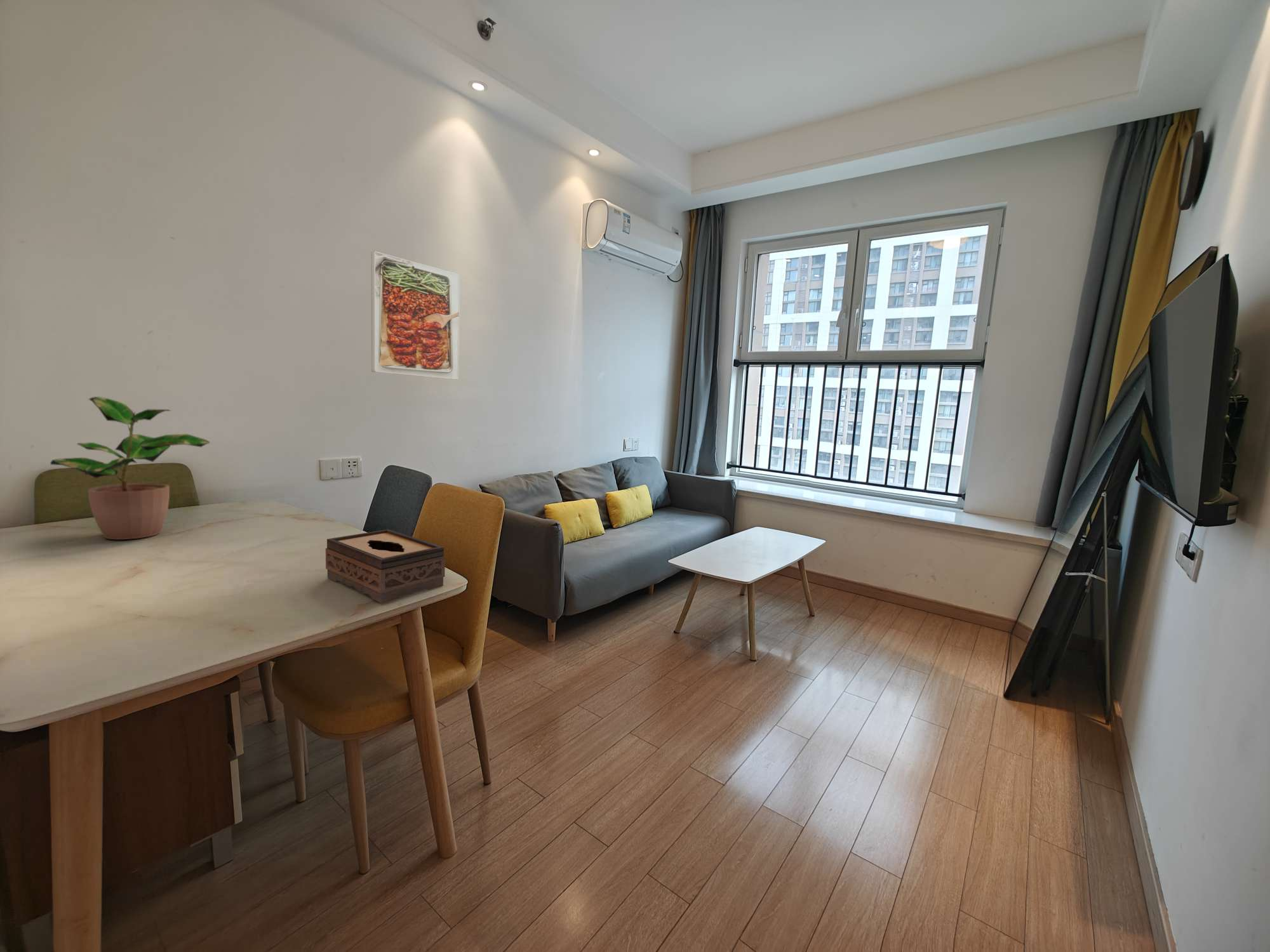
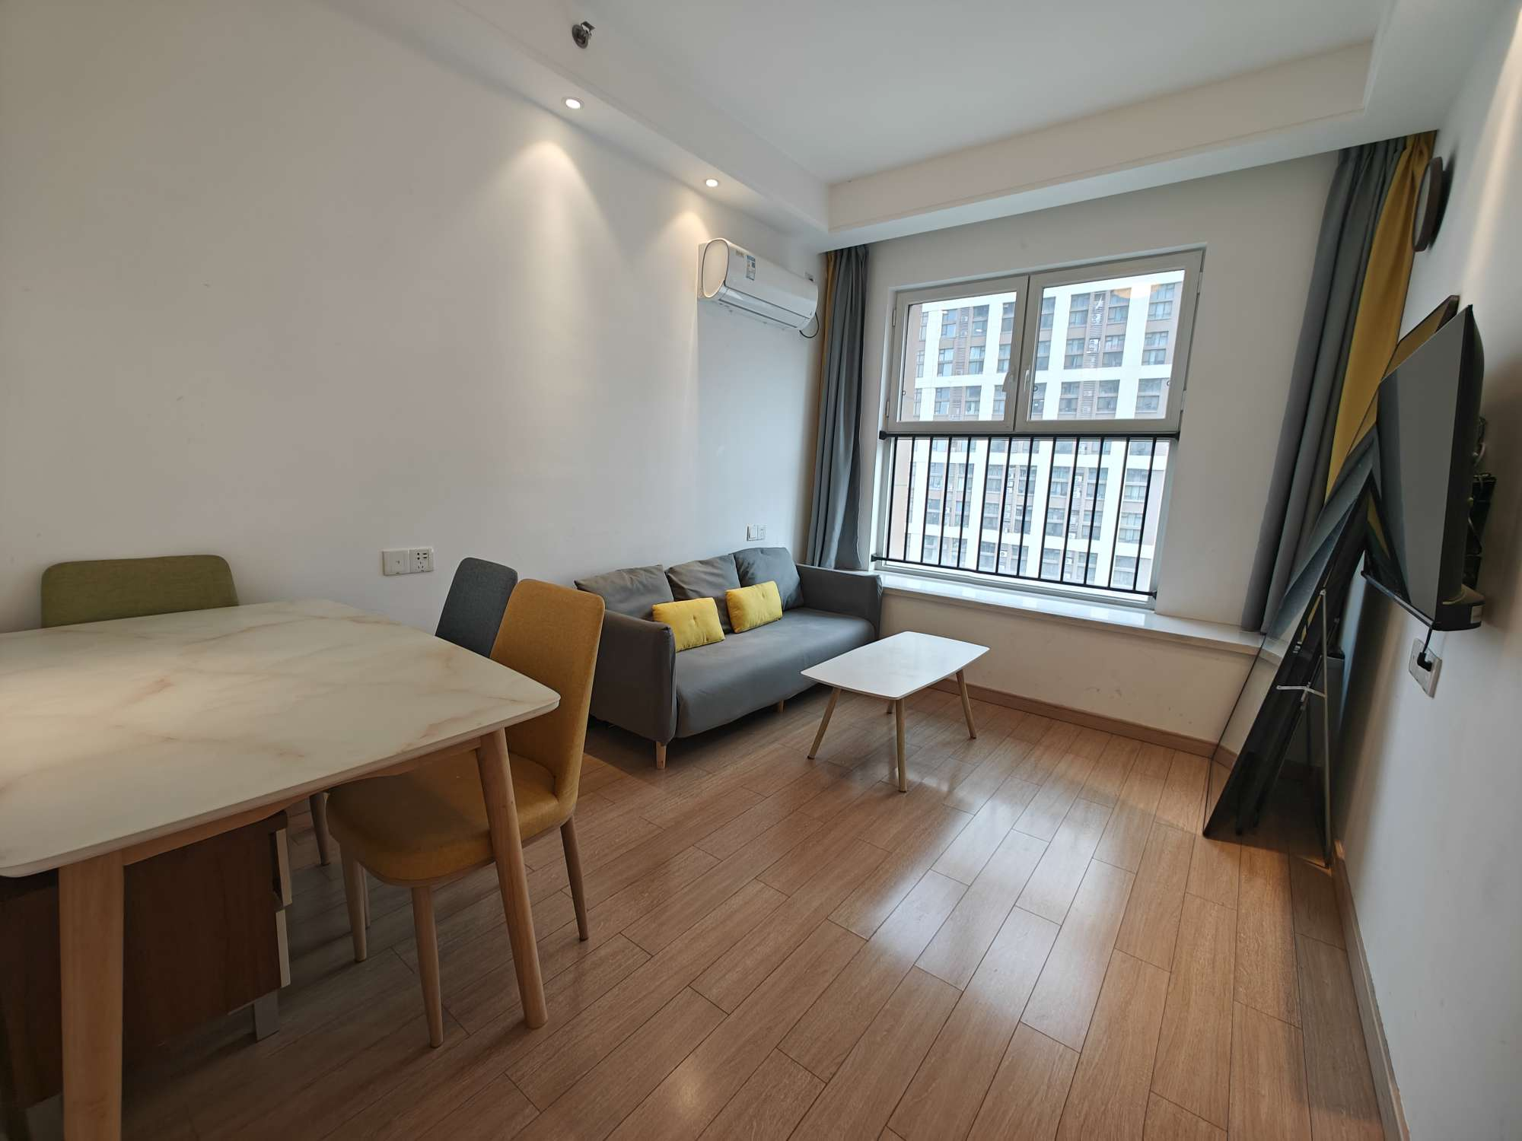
- potted plant [50,396,211,540]
- tissue box [325,529,446,604]
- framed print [371,251,461,380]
